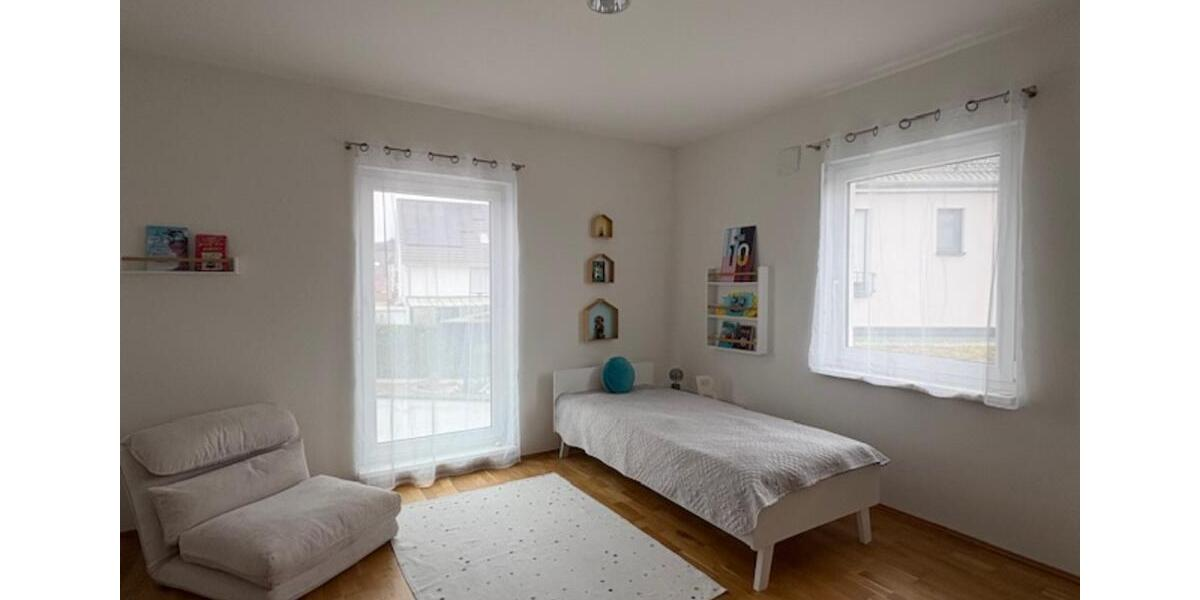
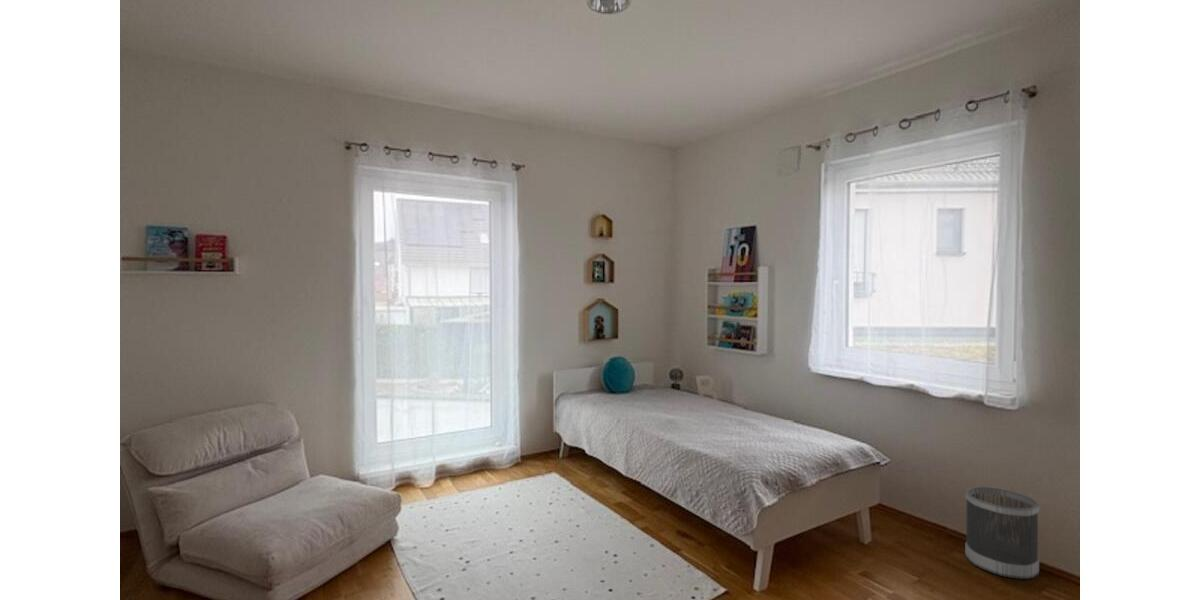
+ wastebasket [964,486,1040,580]
